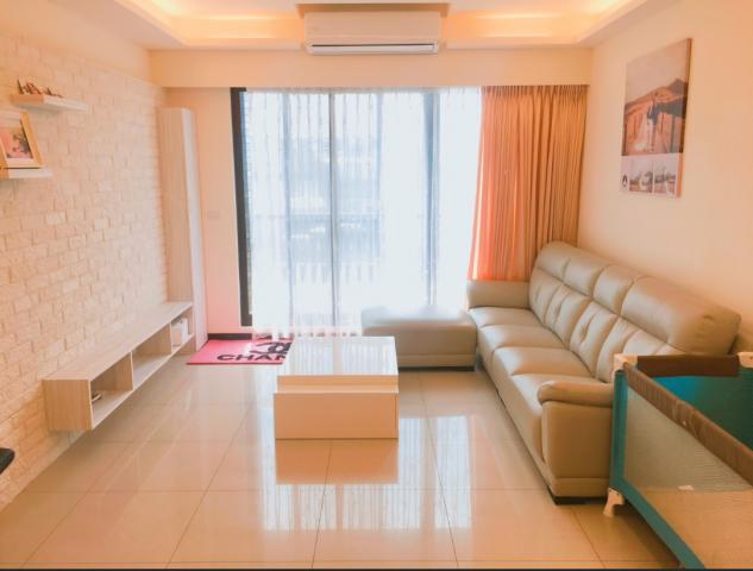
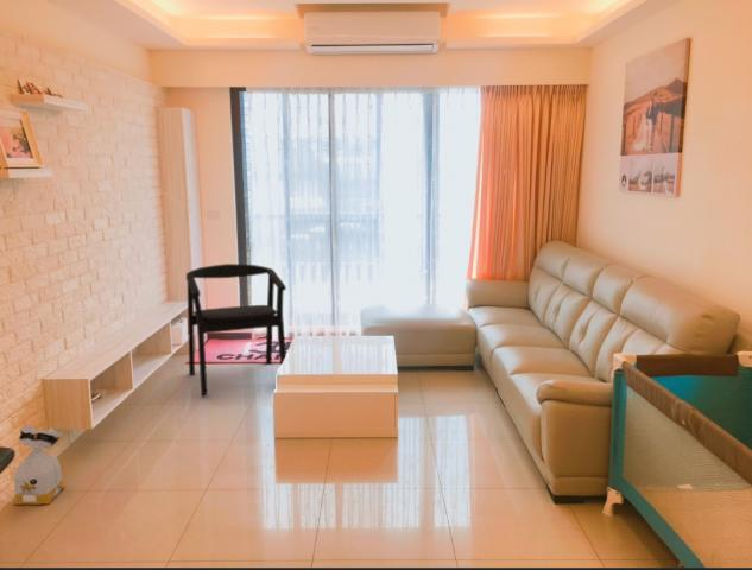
+ armchair [185,262,287,398]
+ bag [12,423,67,506]
